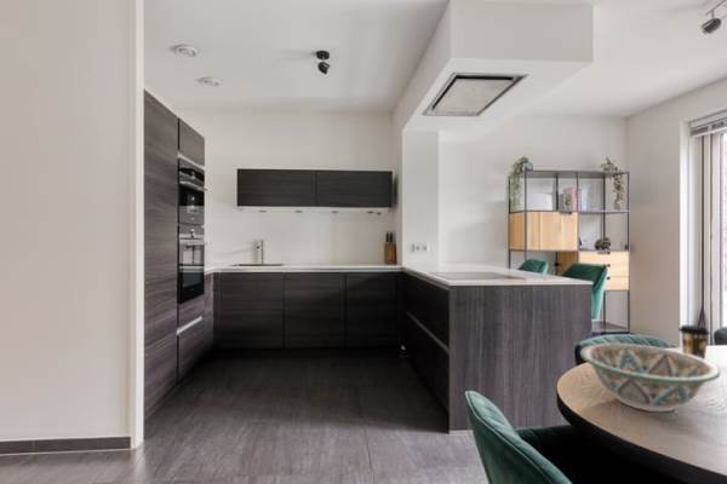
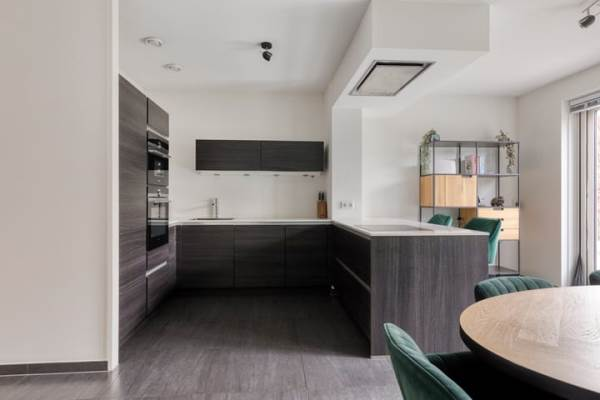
- decorative bowl [579,342,721,413]
- coffee cup [677,324,710,361]
